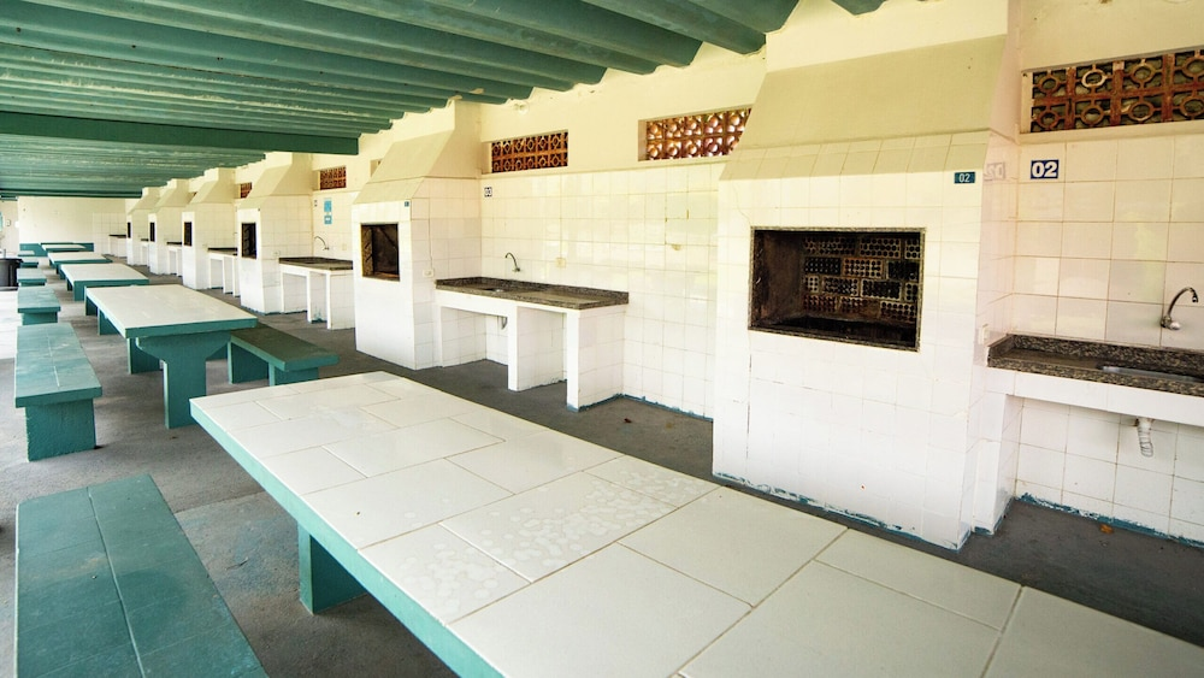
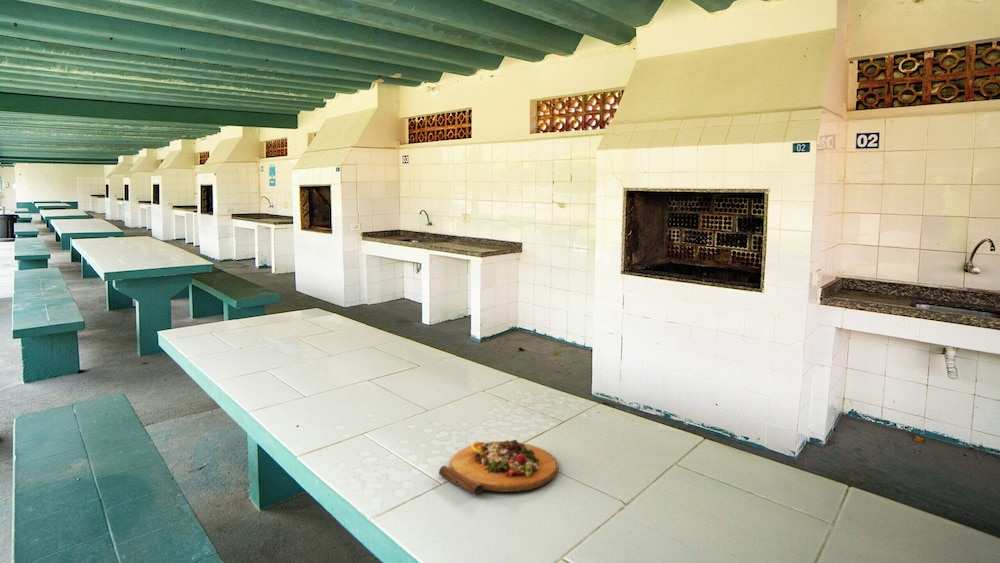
+ cutting board [438,439,560,496]
